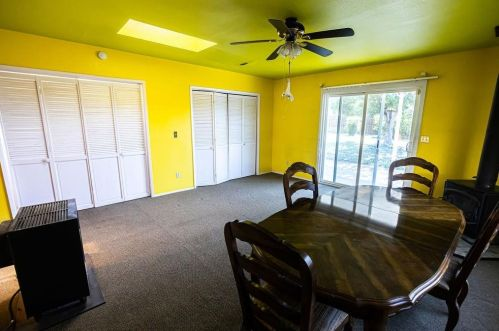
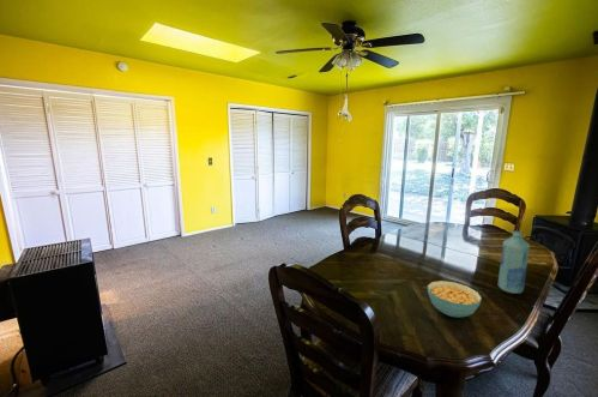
+ cereal bowl [427,279,483,318]
+ bottle [497,229,531,295]
